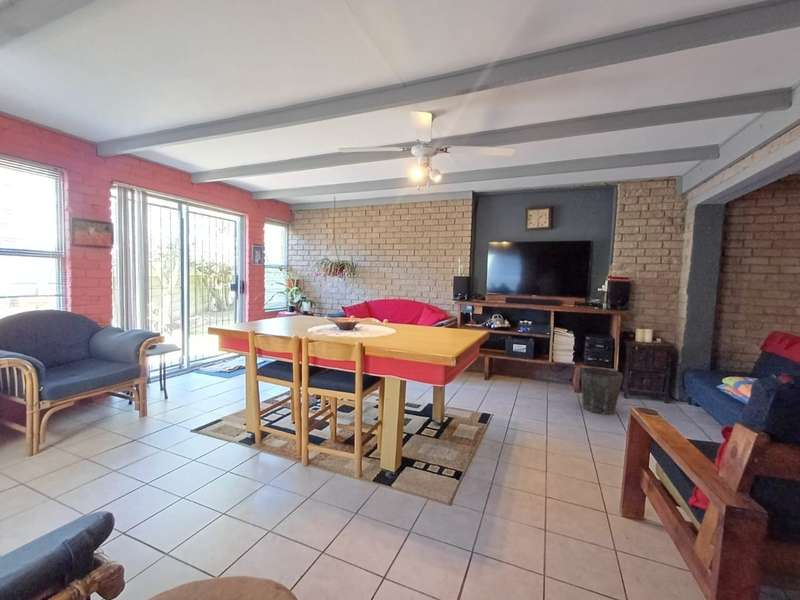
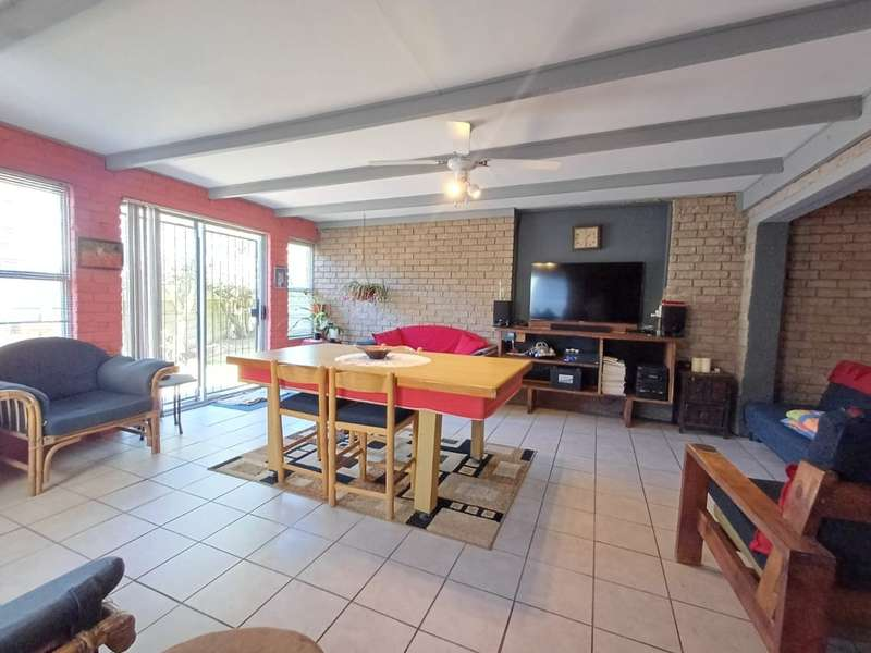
- waste bin [579,366,624,415]
